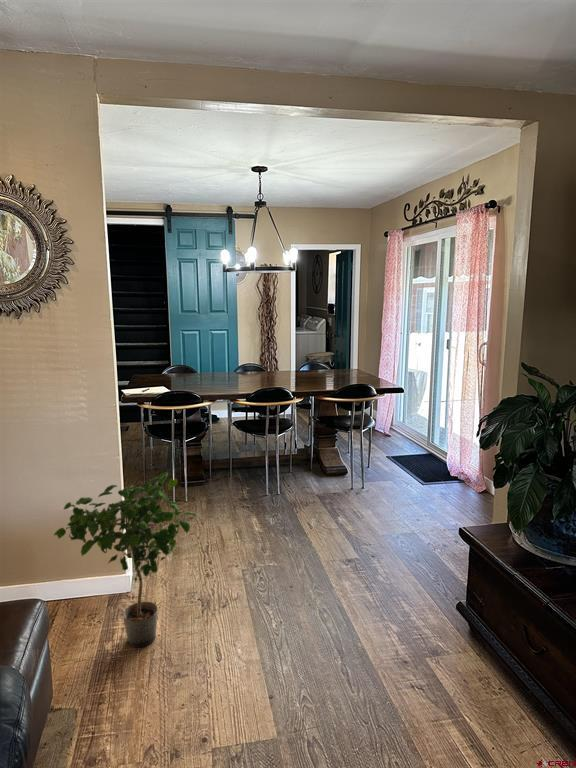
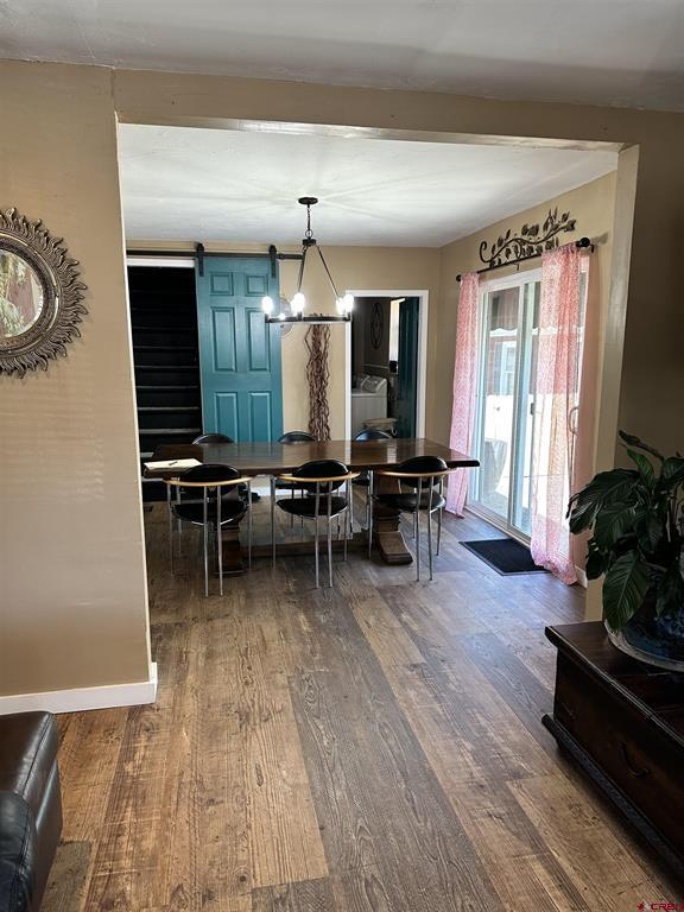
- potted plant [53,472,198,648]
